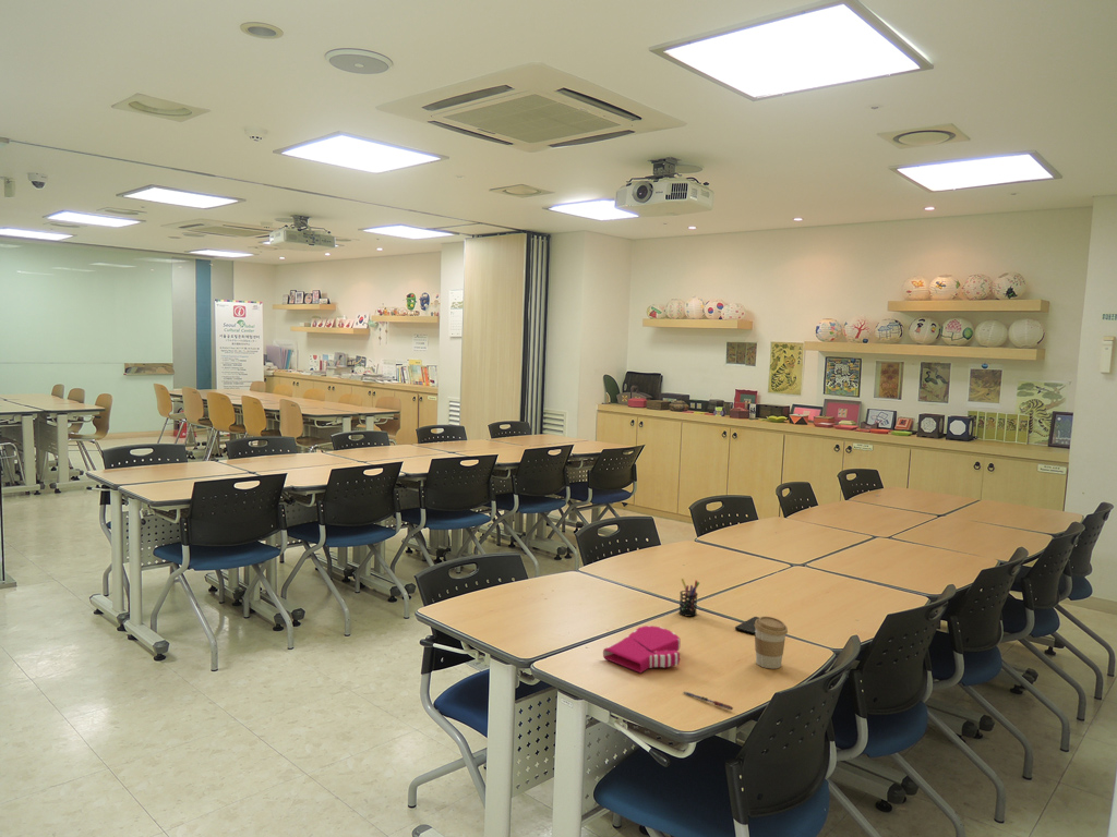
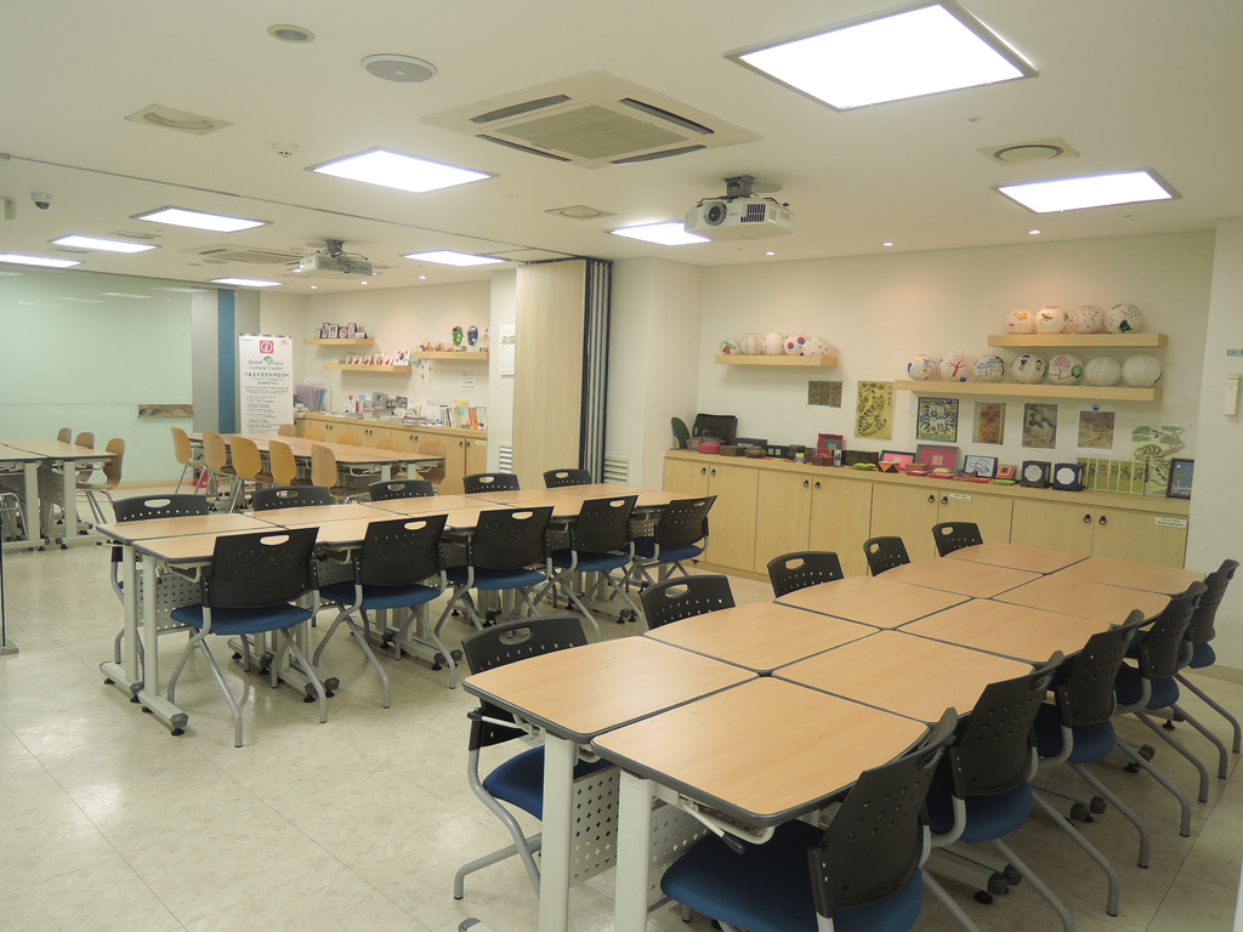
- book [602,624,682,675]
- pen [683,690,734,711]
- pen holder [677,578,700,618]
- smartphone [734,616,760,635]
- coffee cup [754,616,789,670]
